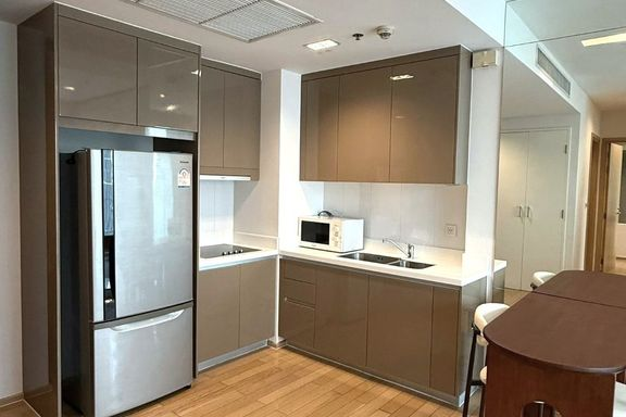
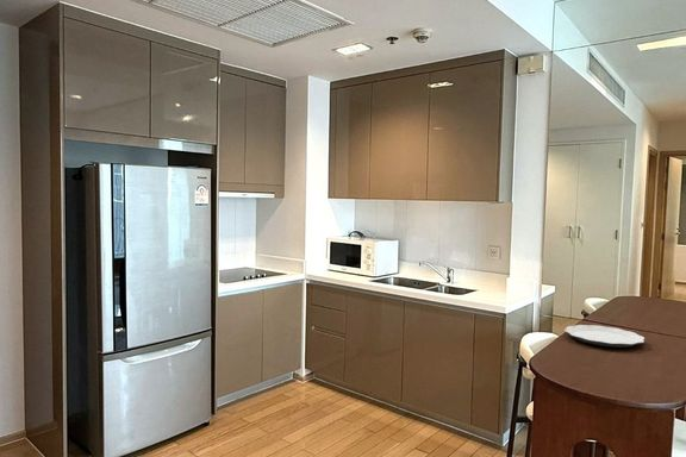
+ plate [563,324,646,349]
